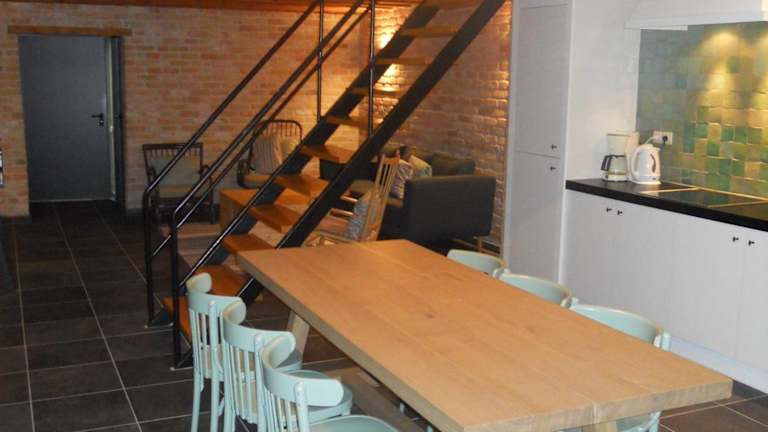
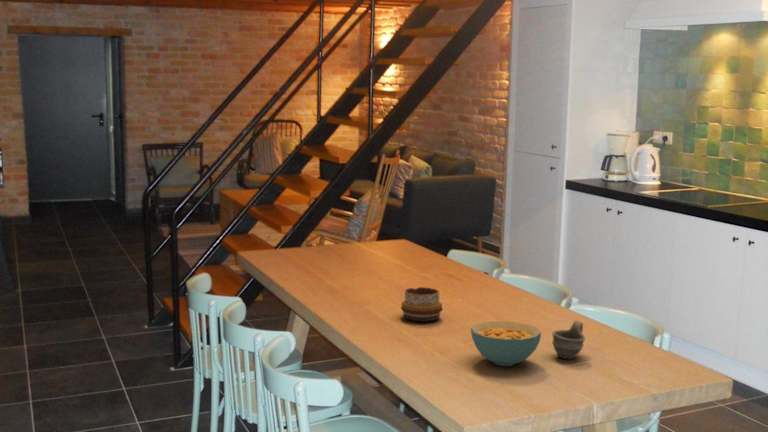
+ decorative bowl [400,286,443,322]
+ cereal bowl [470,320,542,367]
+ cup [551,320,586,360]
